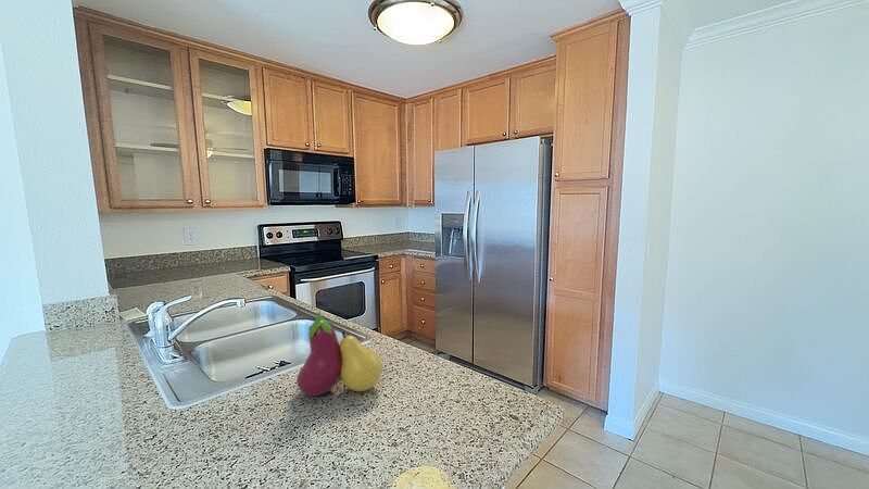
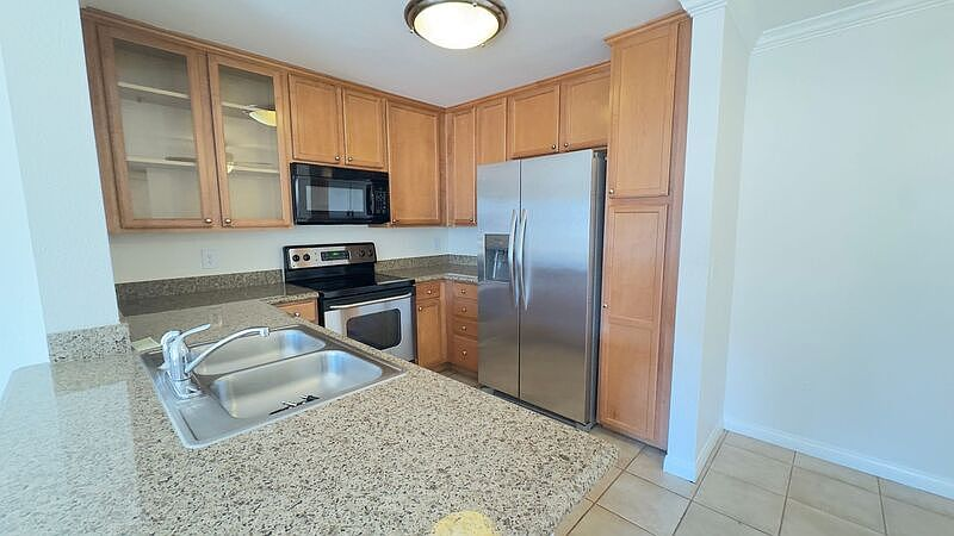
- fruit [295,311,383,397]
